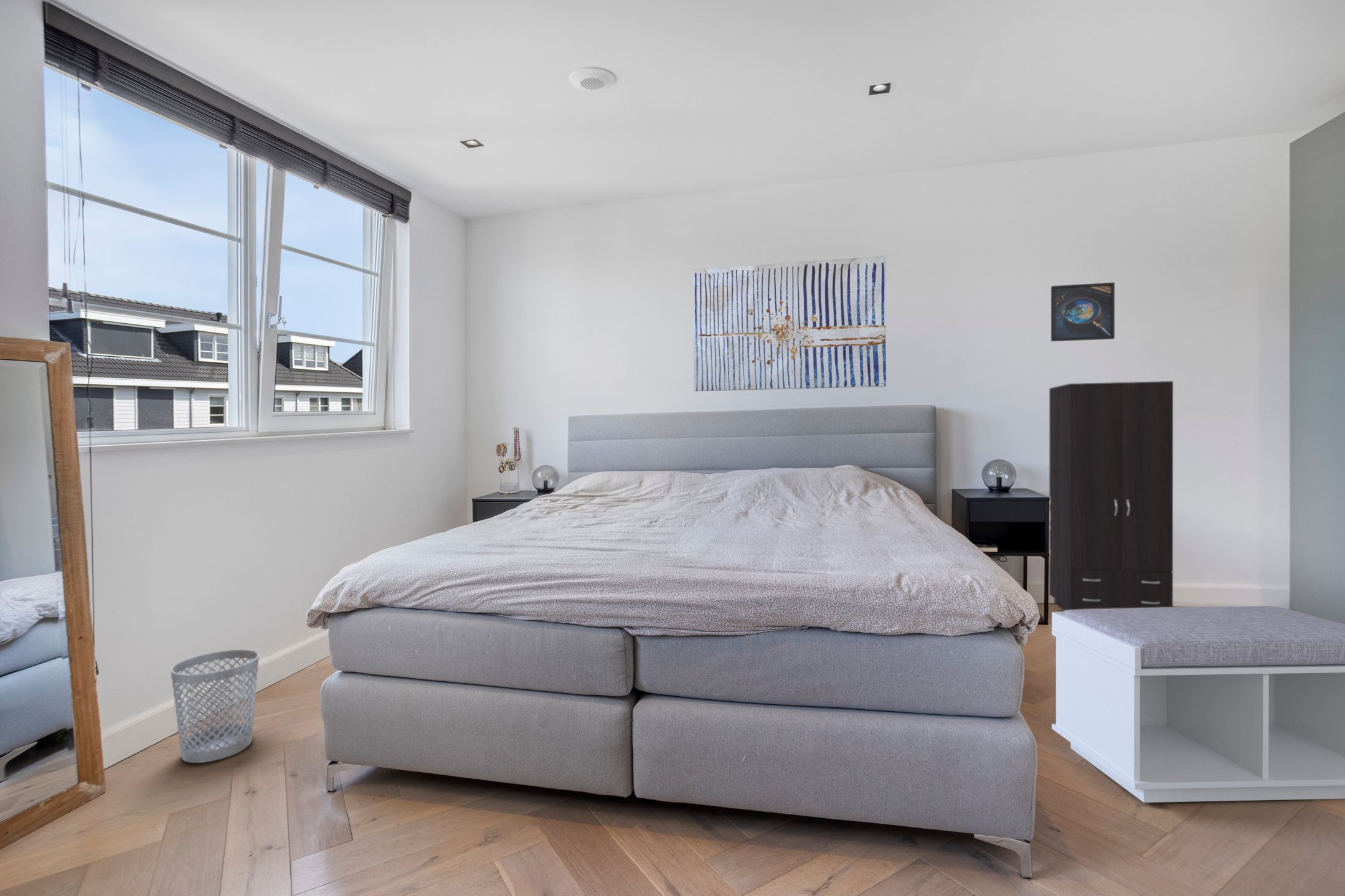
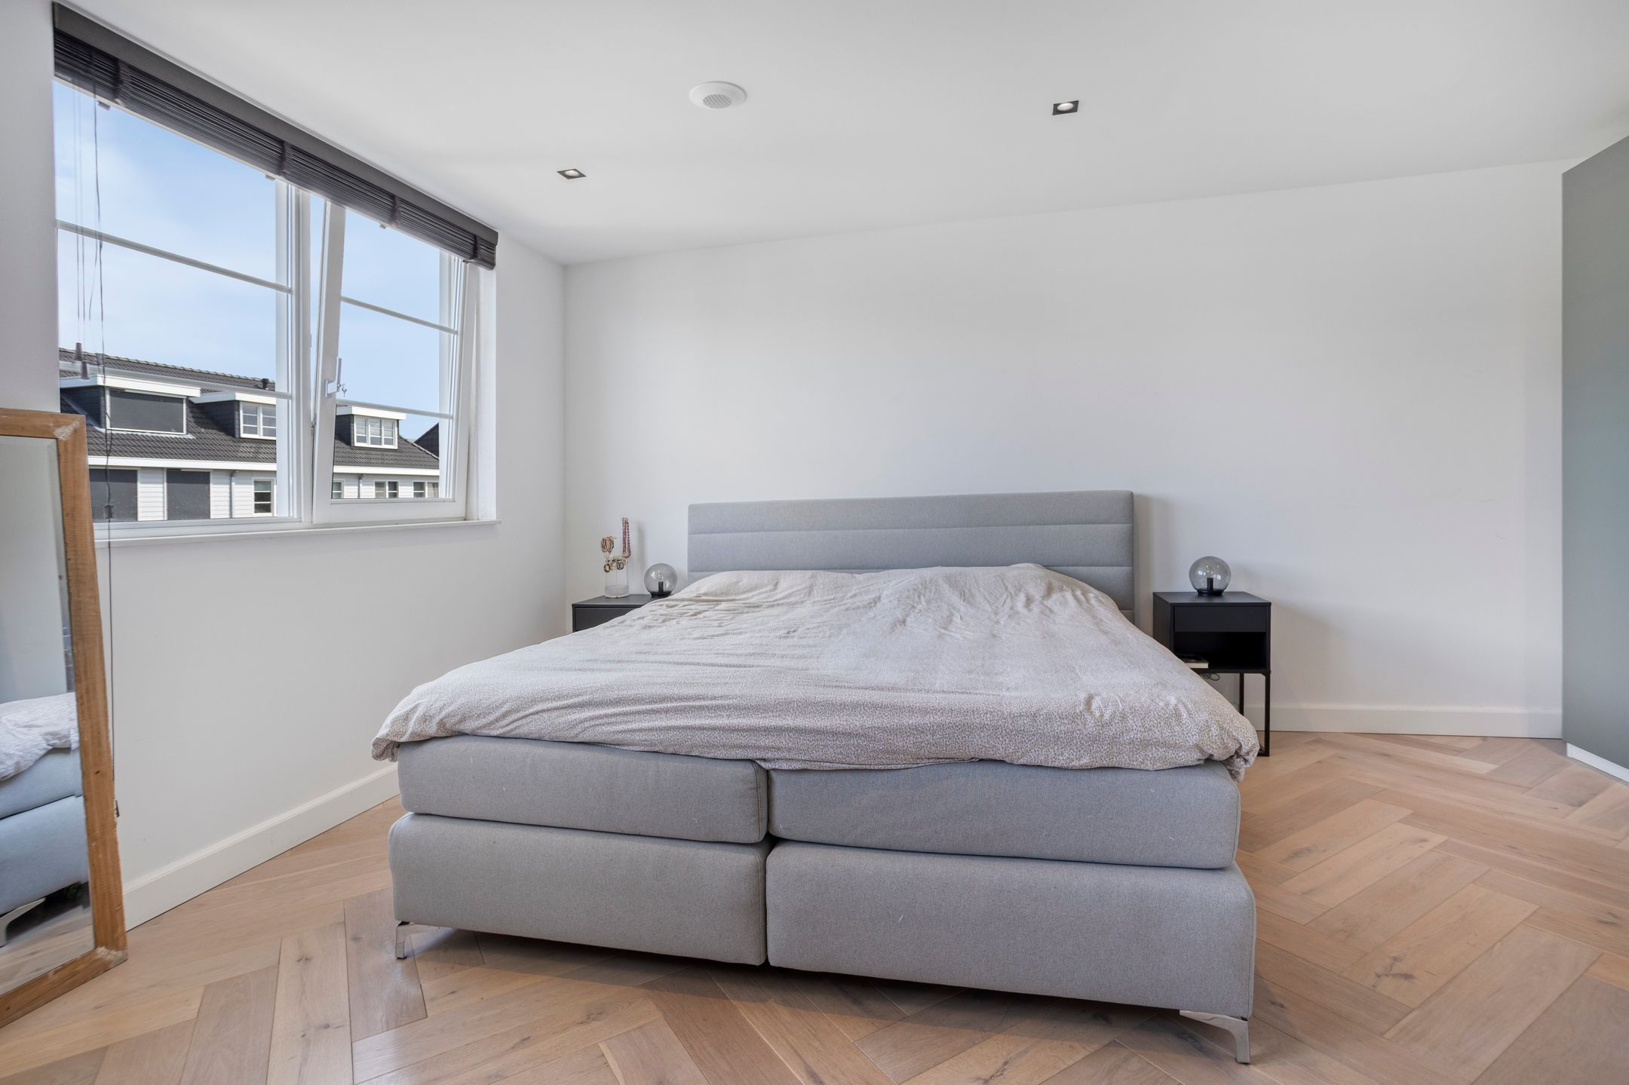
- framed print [1050,282,1115,342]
- wall art [692,255,887,392]
- bench [1051,605,1345,803]
- wastebasket [170,649,260,763]
- cabinet [1049,380,1174,611]
